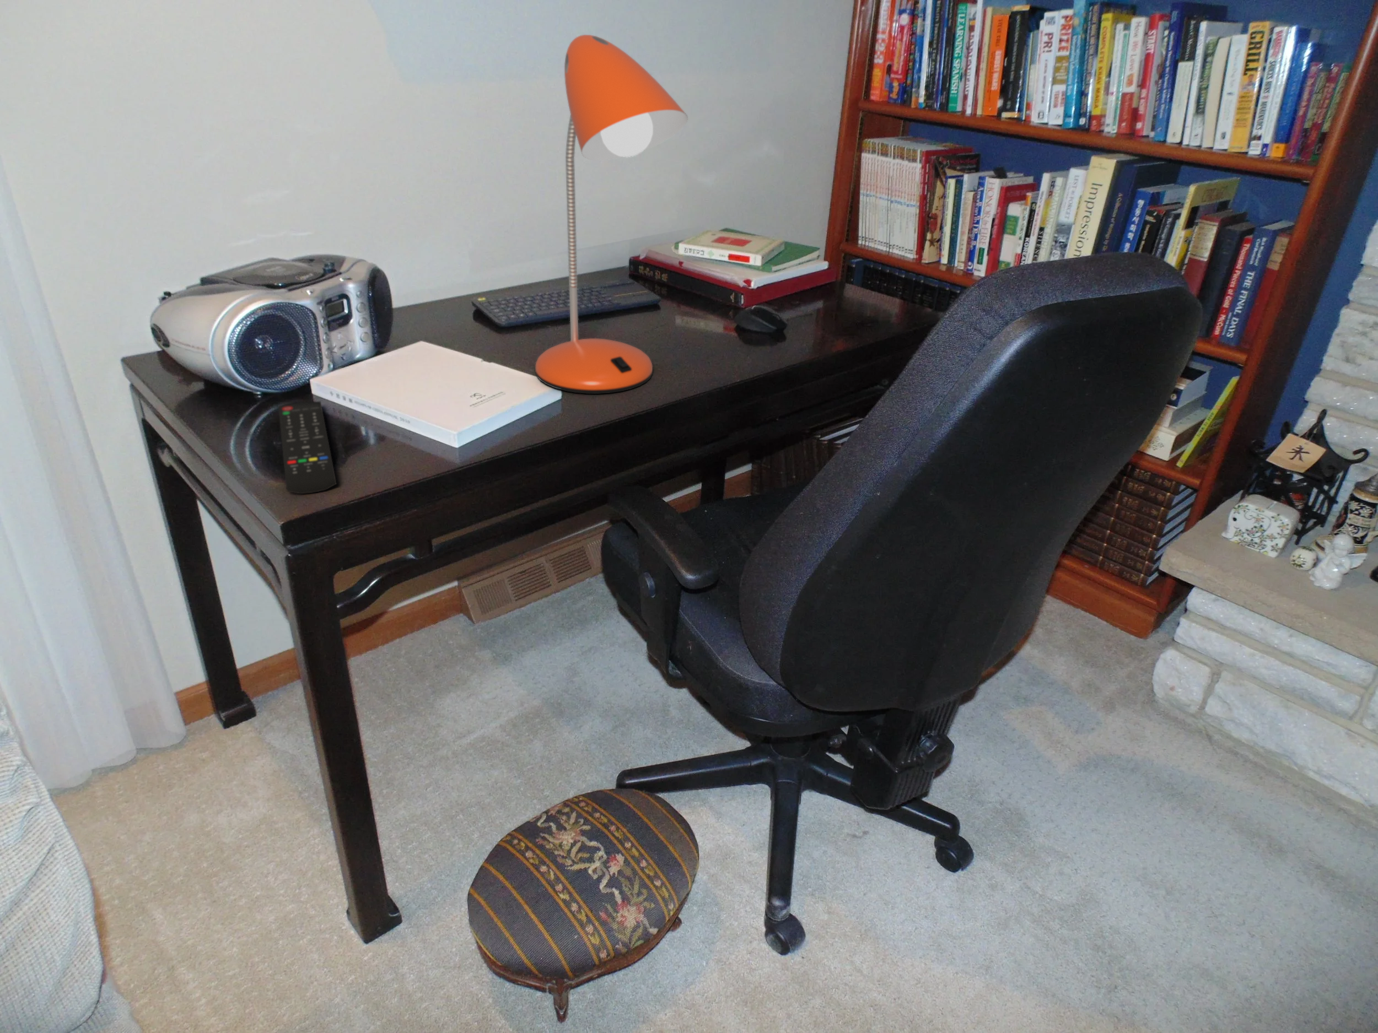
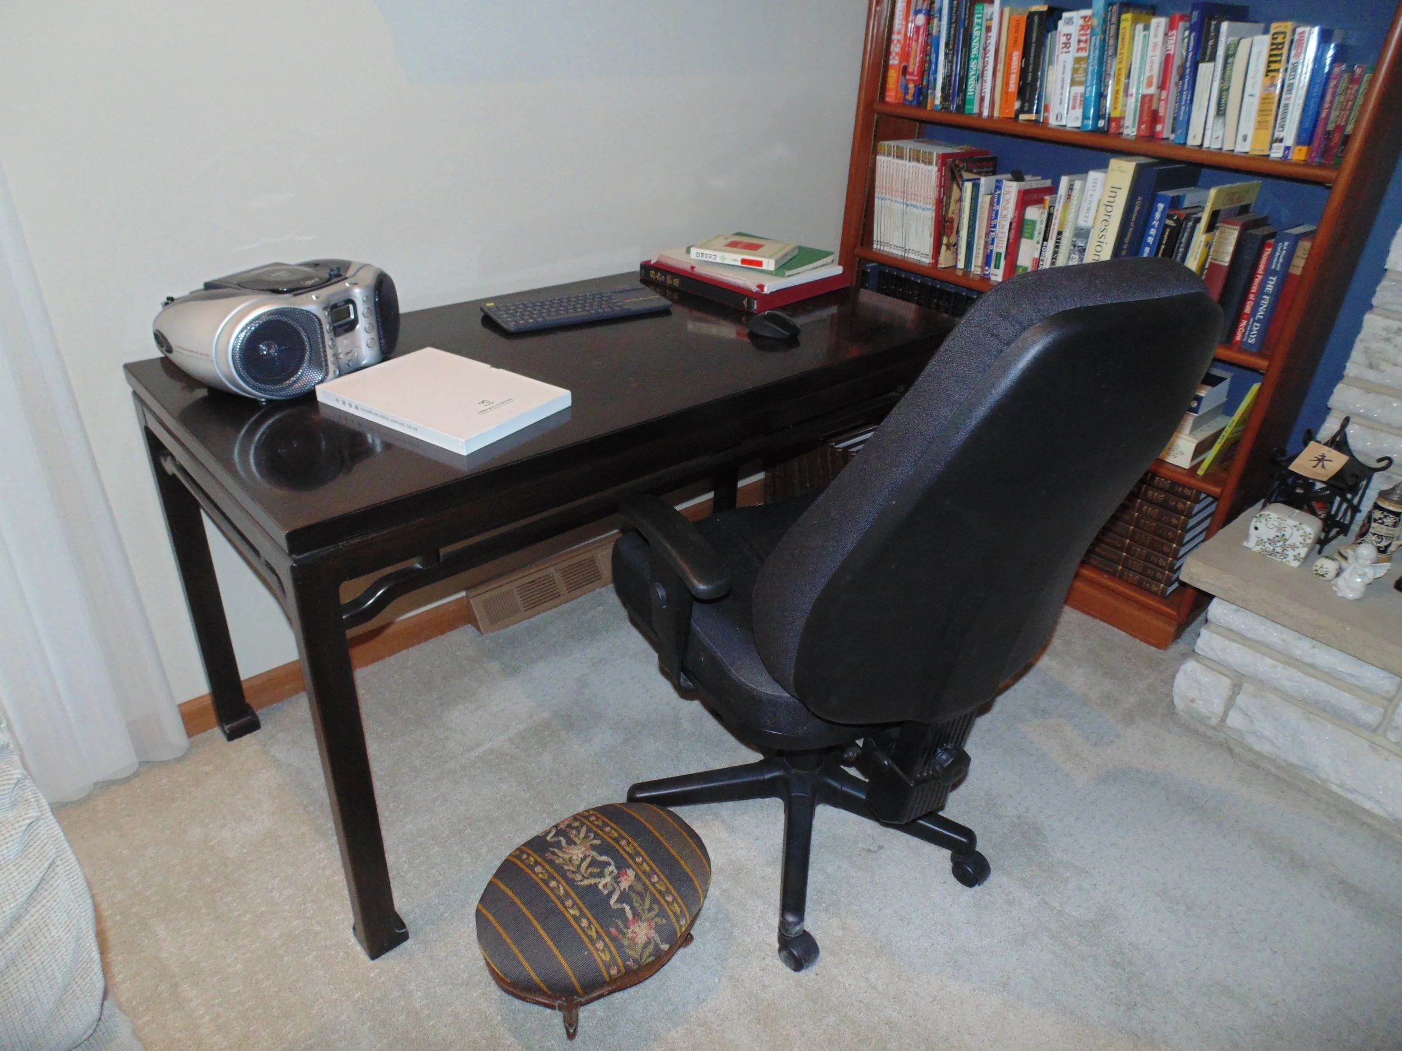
- remote control [278,401,337,494]
- desk lamp [535,34,688,395]
